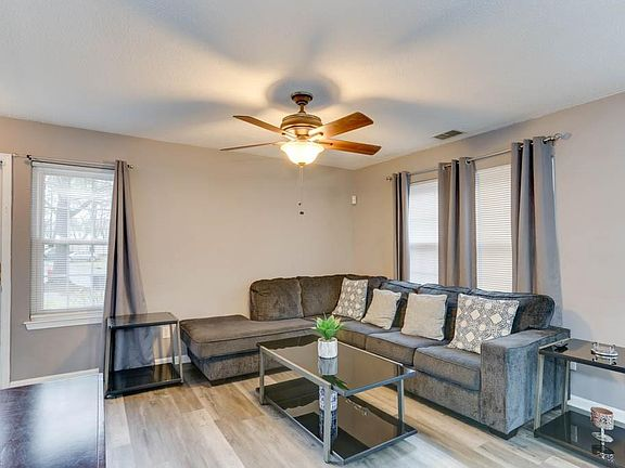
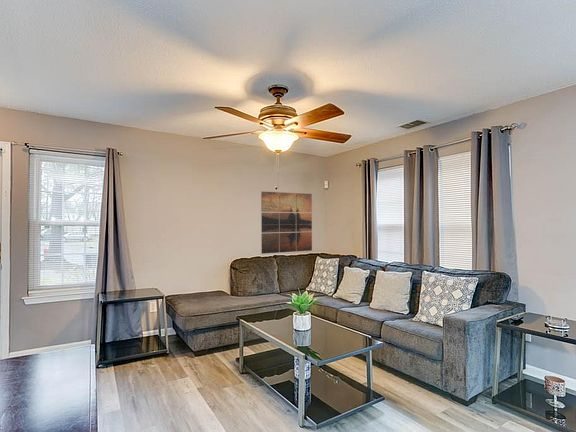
+ wall art [260,191,313,255]
